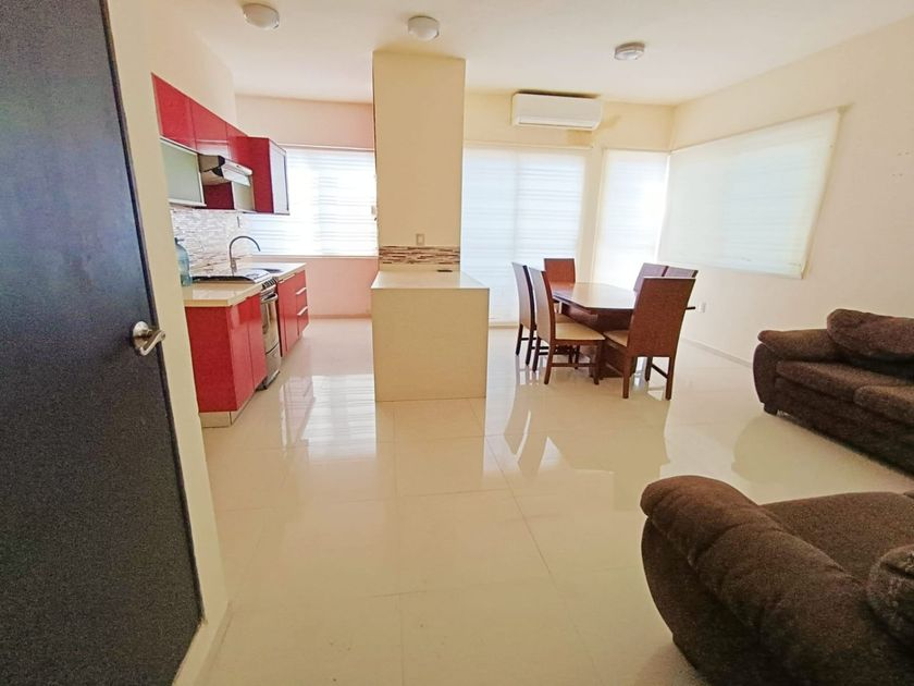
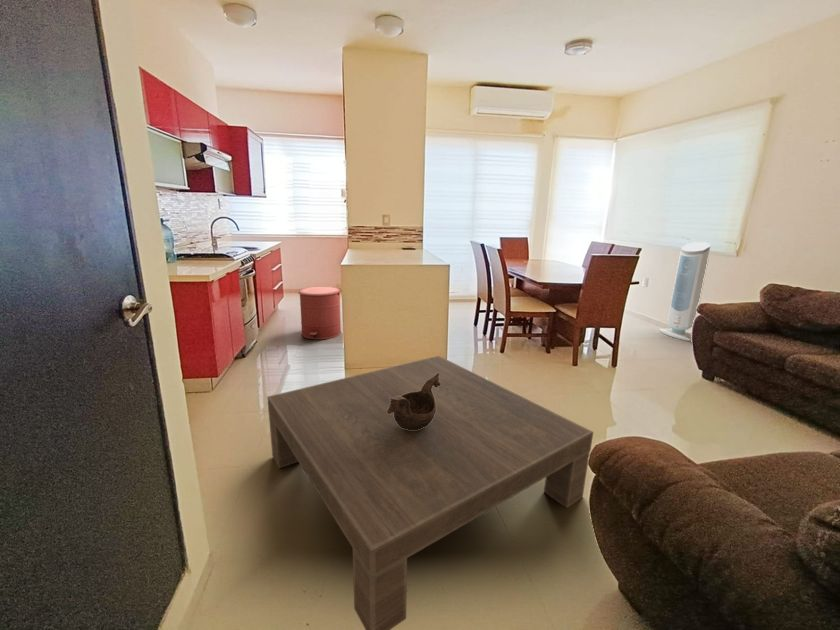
+ coffee table [266,355,594,630]
+ trash can [297,286,342,340]
+ decorative bowl [387,373,441,430]
+ air purifier [658,241,711,342]
